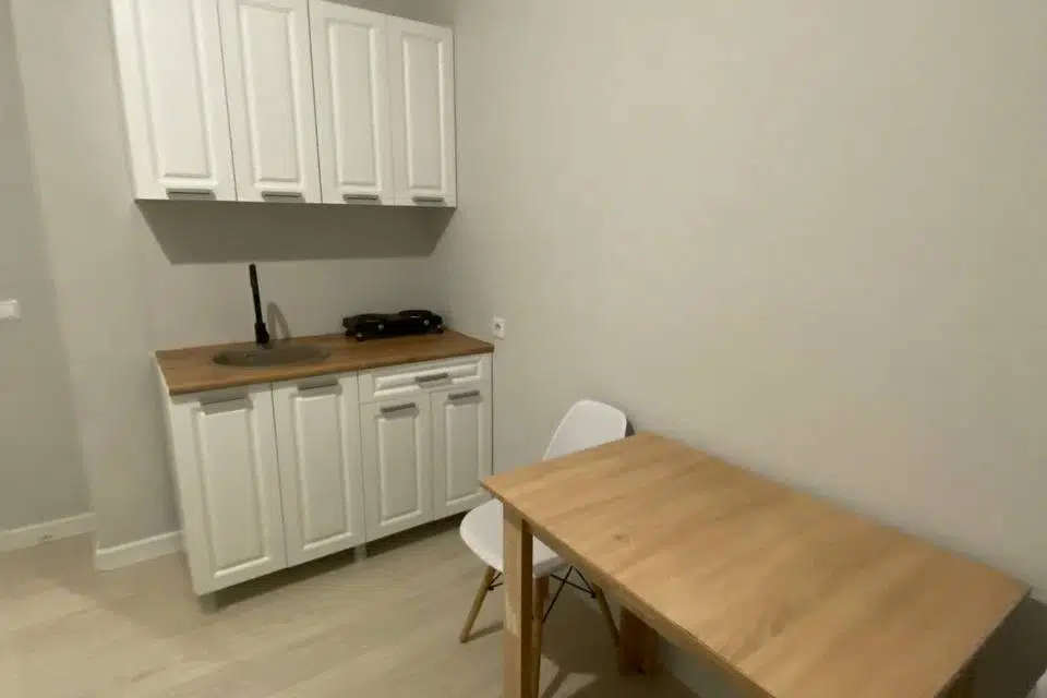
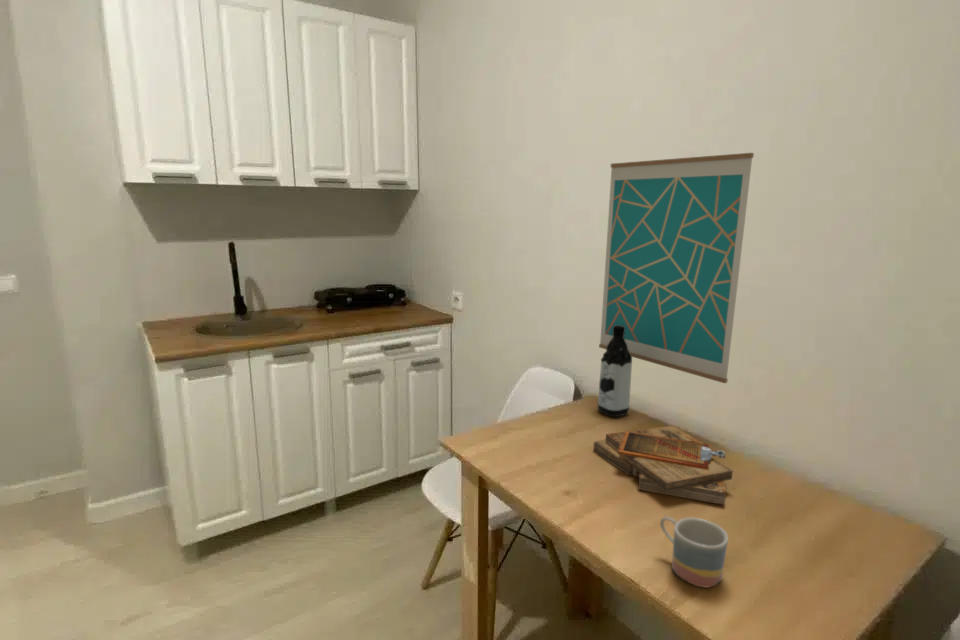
+ wall art [598,152,755,384]
+ water bottle [597,325,633,418]
+ clipboard [592,425,734,506]
+ mug [659,516,729,588]
